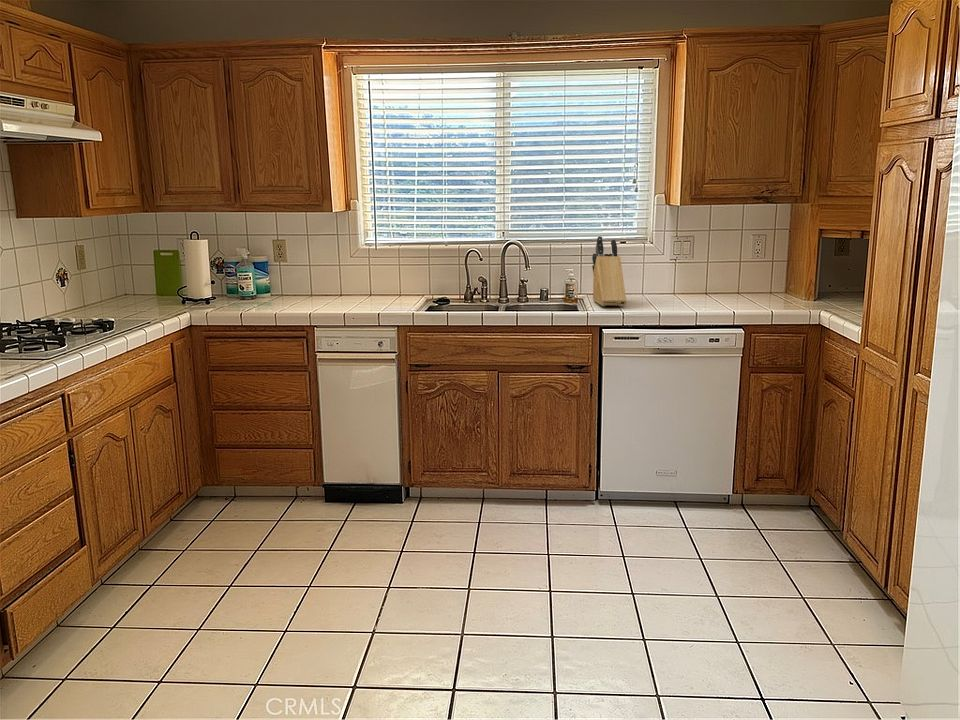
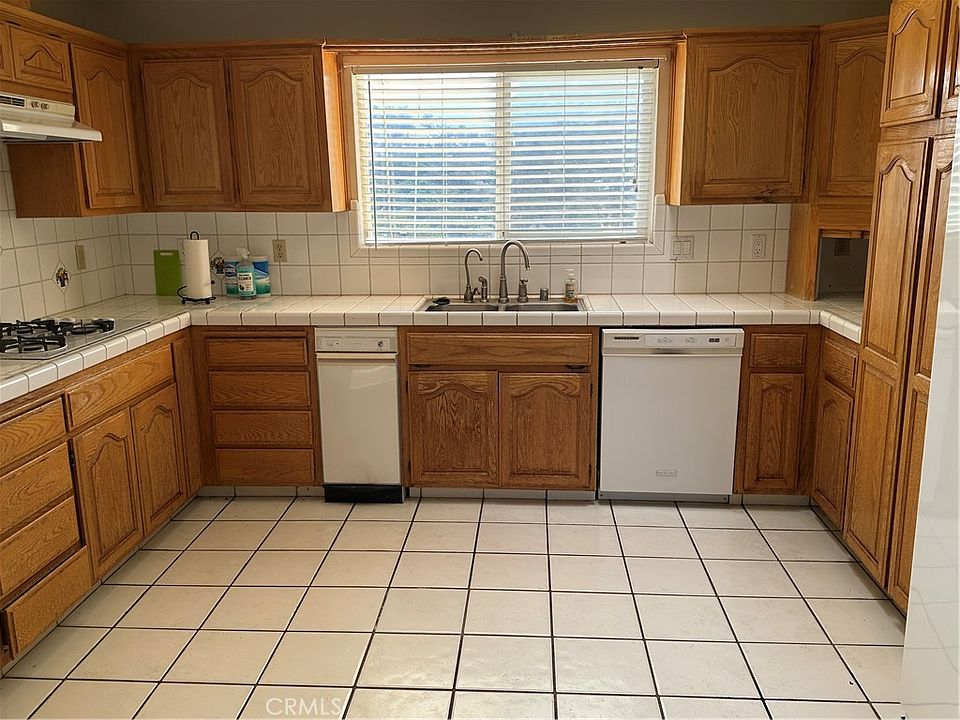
- knife block [591,235,627,307]
